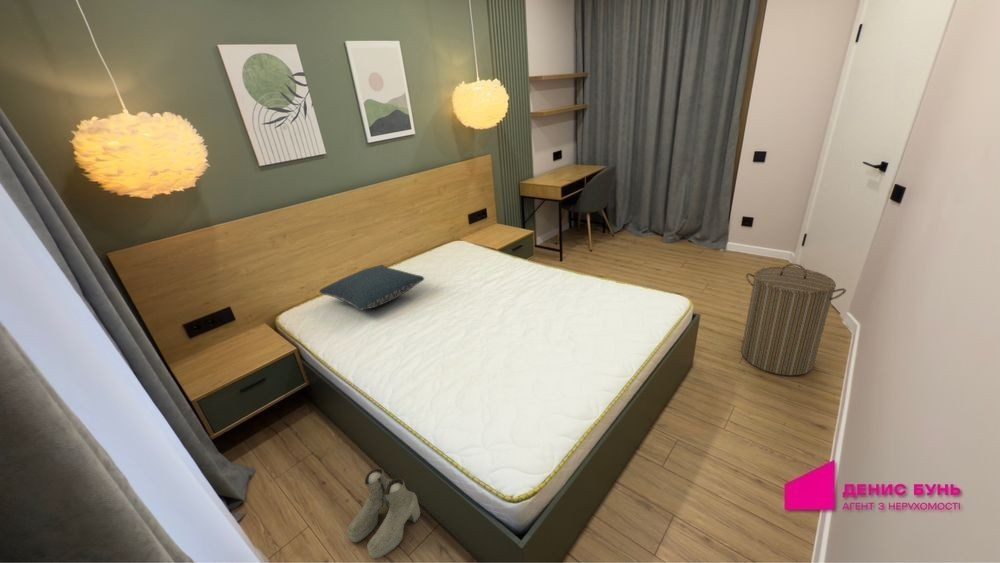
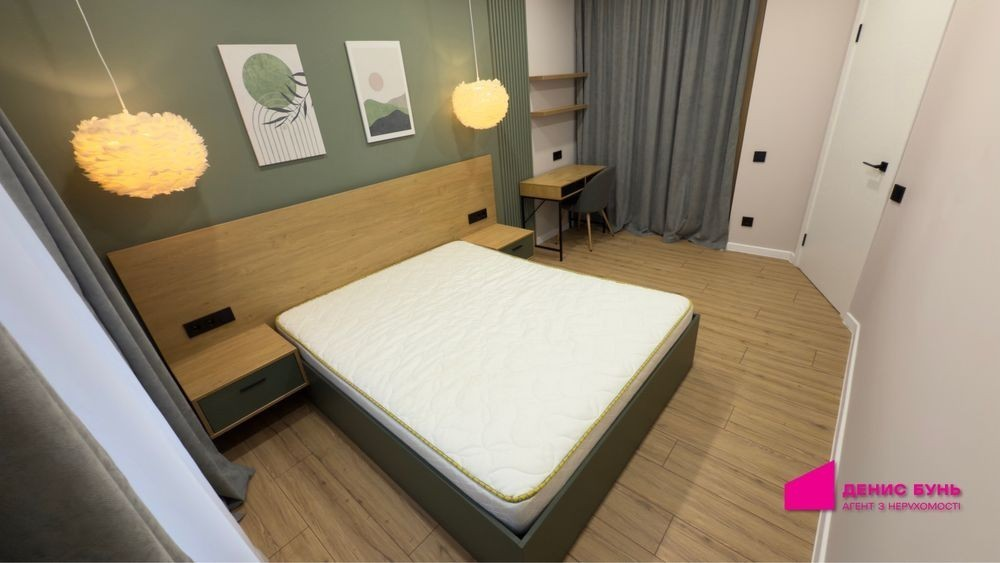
- pillow [318,264,425,311]
- boots [346,467,421,560]
- laundry hamper [740,263,847,376]
